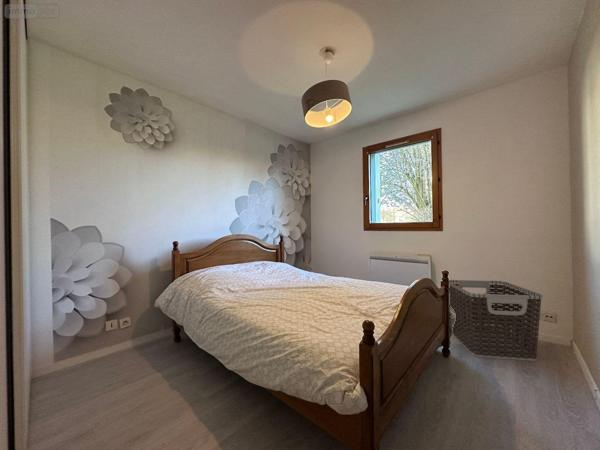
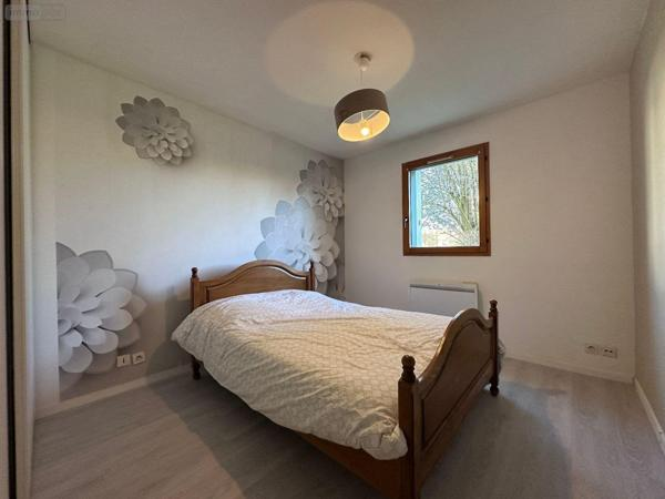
- clothes hamper [448,279,543,362]
